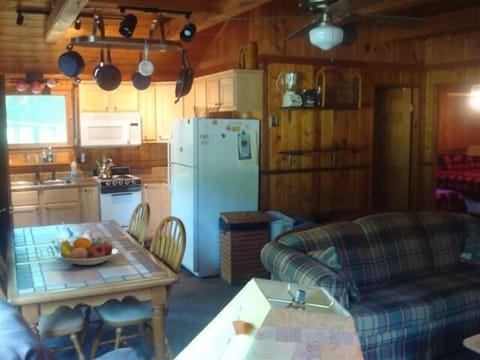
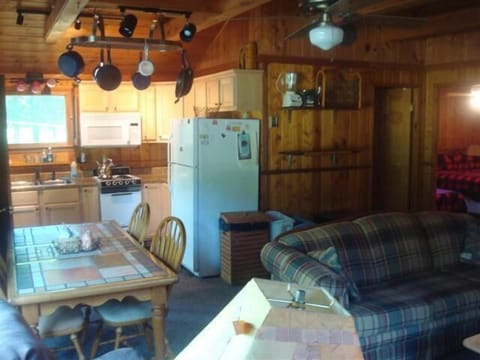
- fruit bowl [58,236,120,266]
